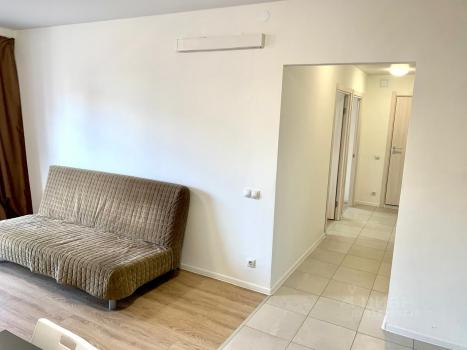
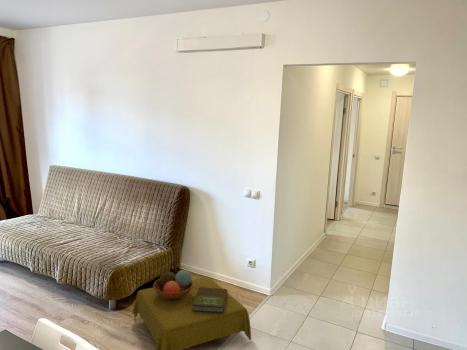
+ side table [131,269,252,350]
